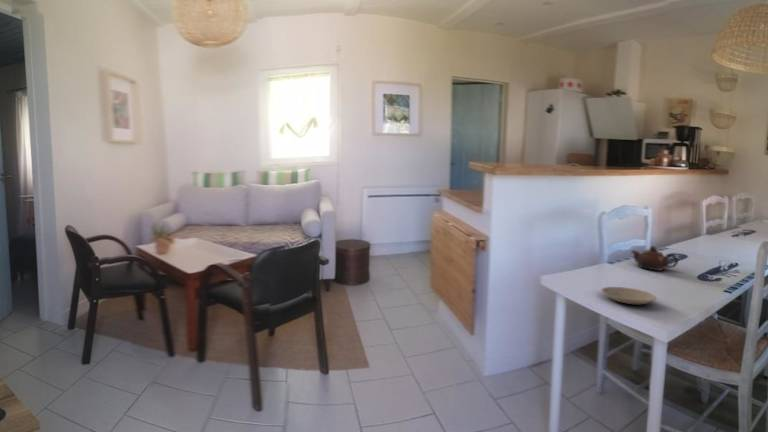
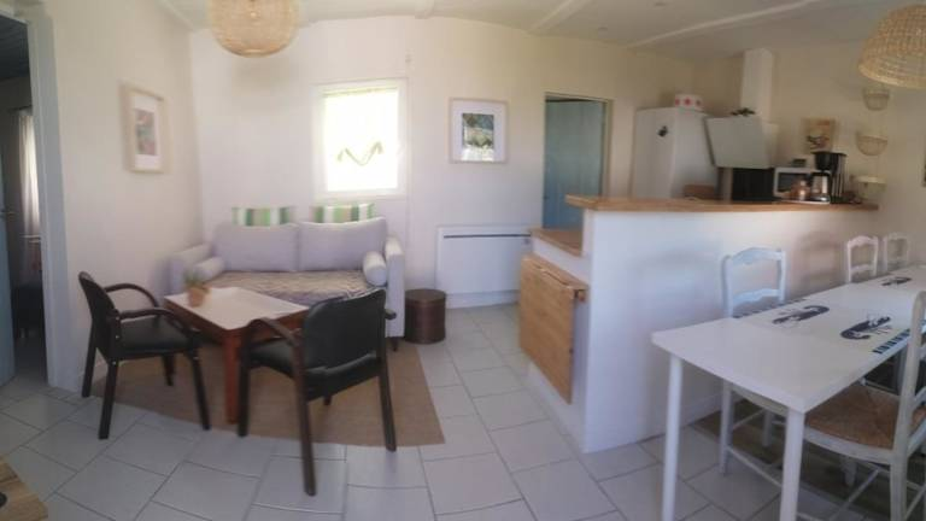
- teapot [630,245,679,272]
- plate [601,286,658,305]
